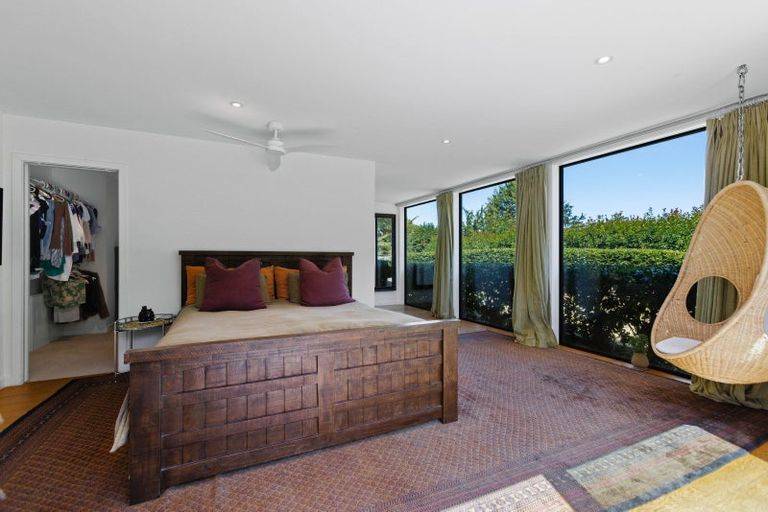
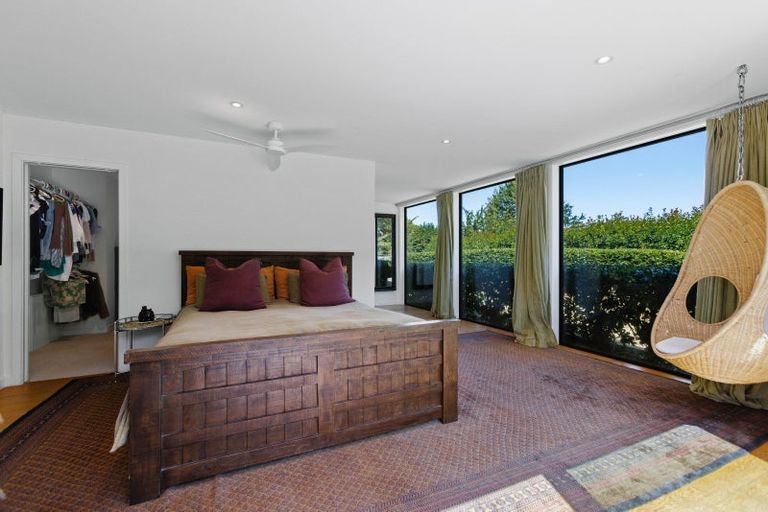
- potted plant [627,333,650,371]
